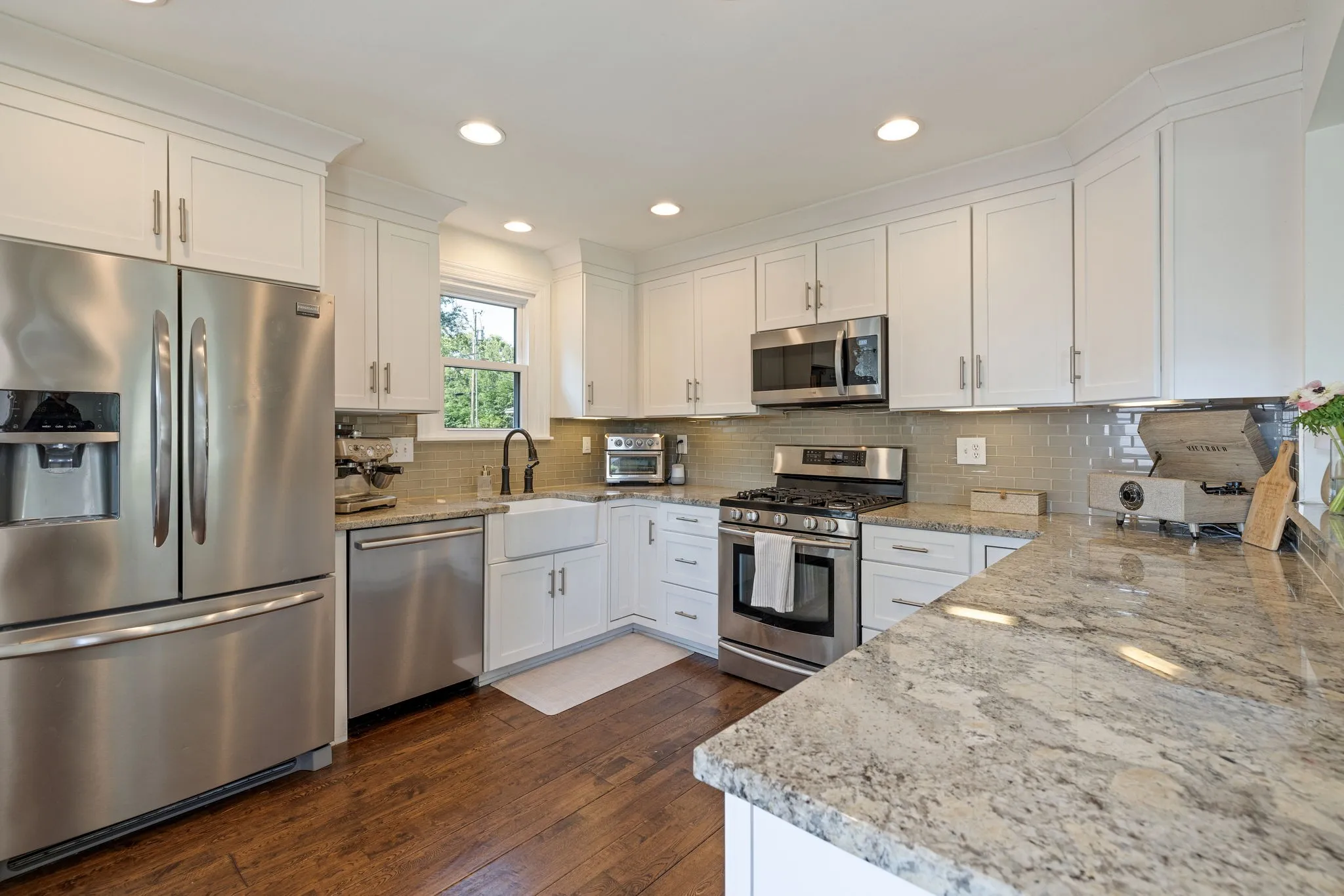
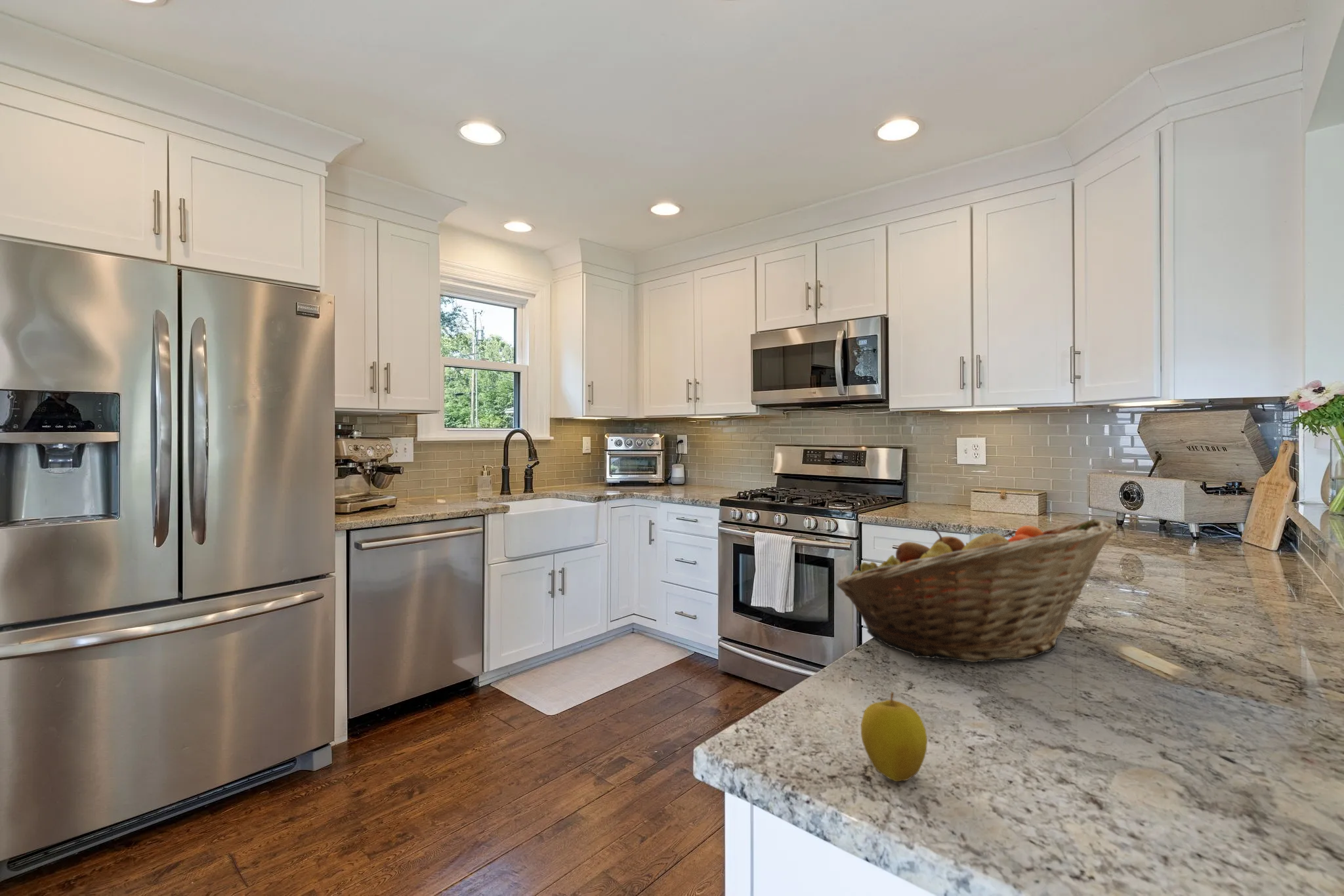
+ apple [860,691,928,782]
+ fruit basket [835,518,1117,663]
